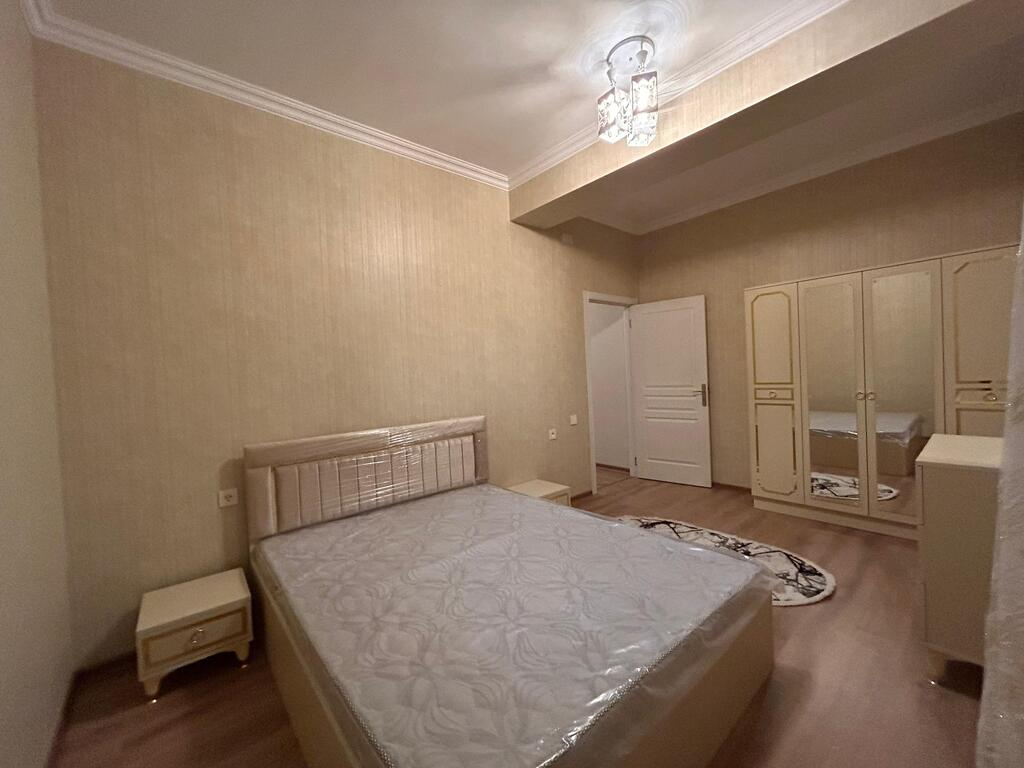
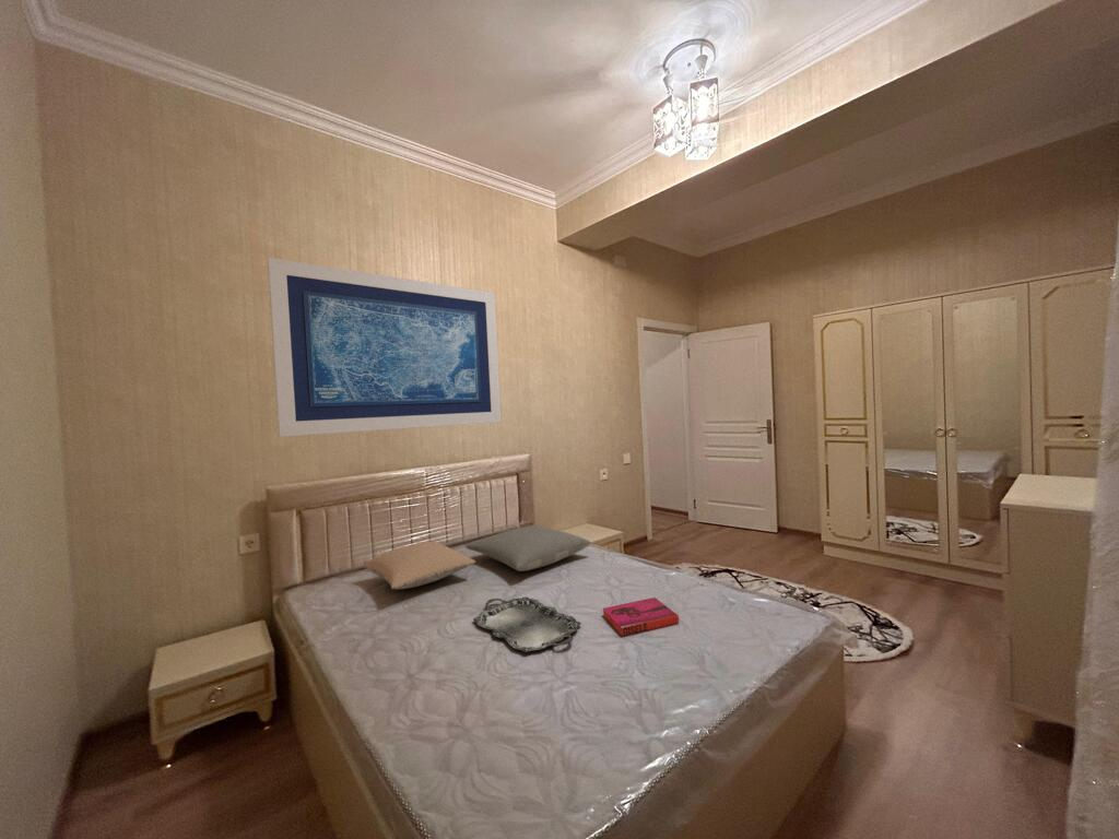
+ pillow [464,524,592,572]
+ wall art [267,257,503,438]
+ hardback book [601,596,680,637]
+ serving tray [472,595,582,653]
+ pillow [363,541,476,590]
